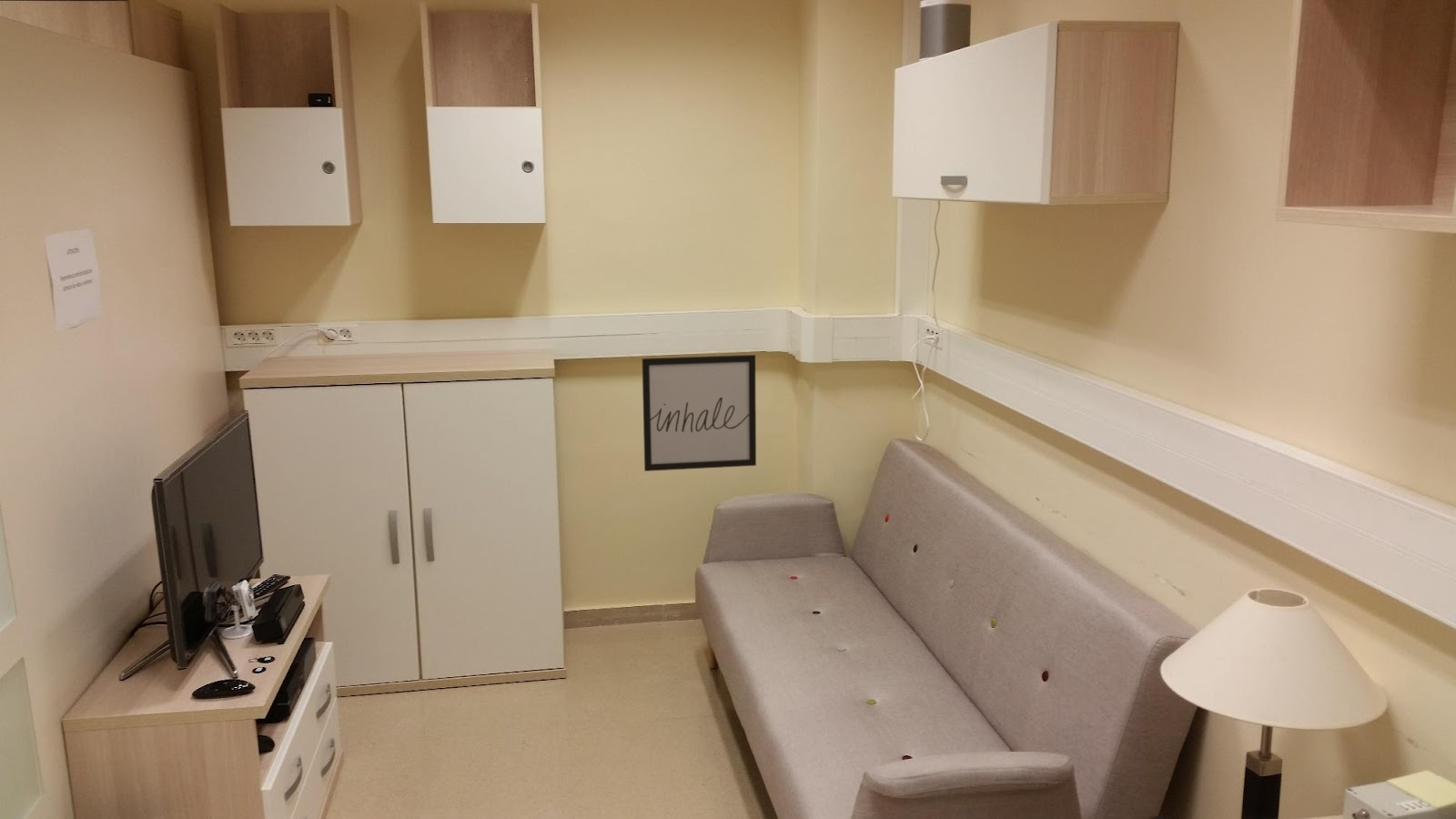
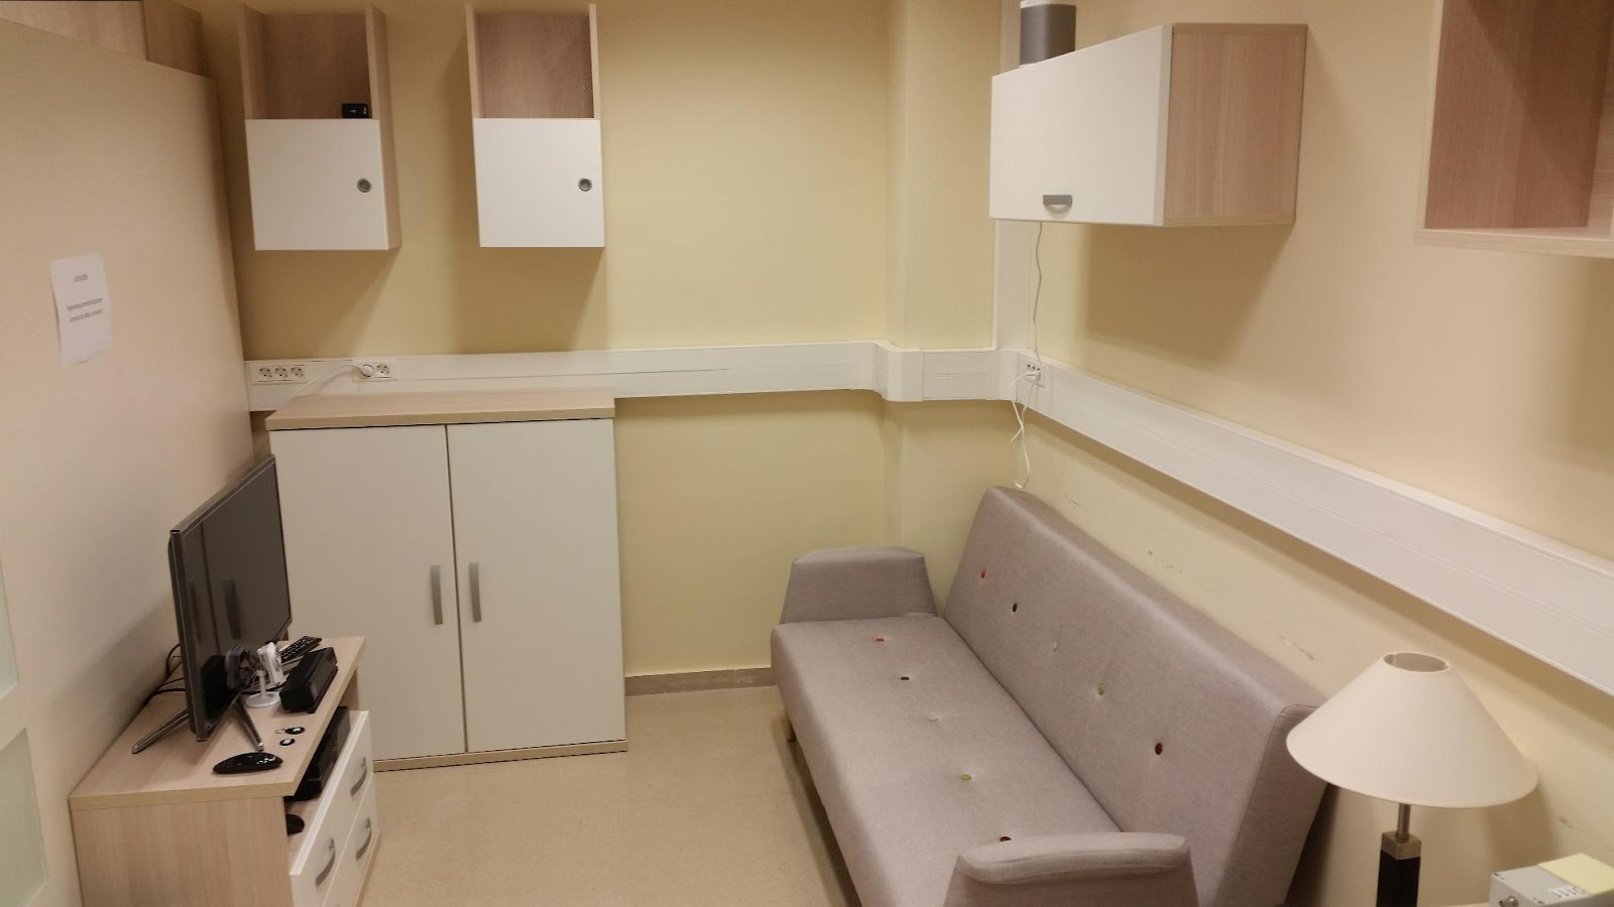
- wall art [641,354,757,472]
